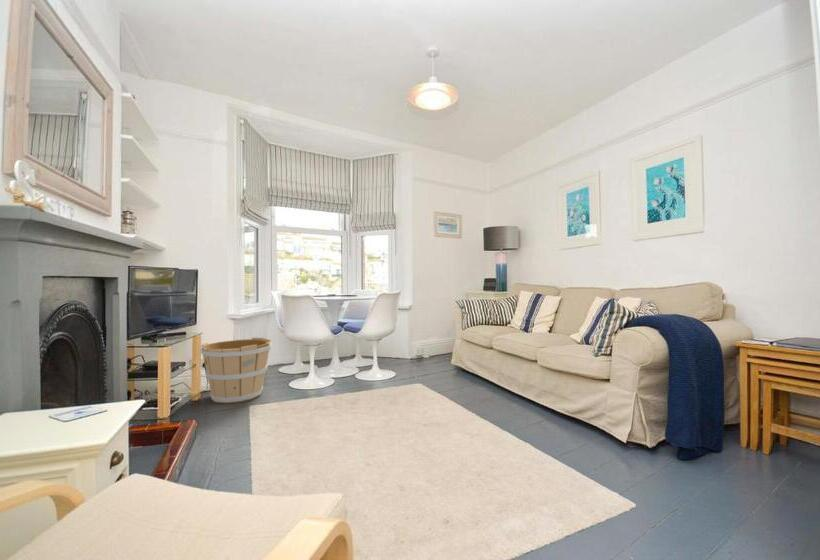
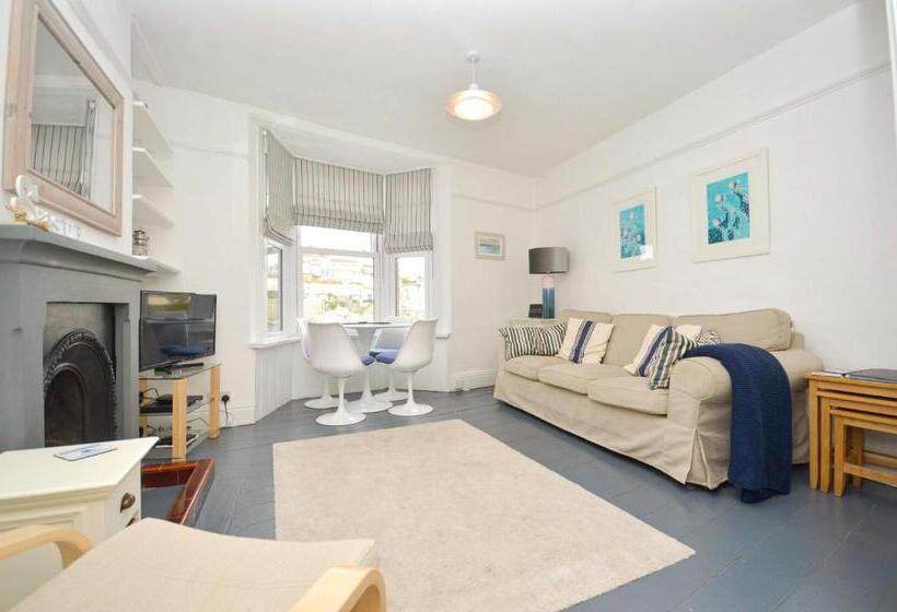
- wooden bucket [200,337,273,405]
